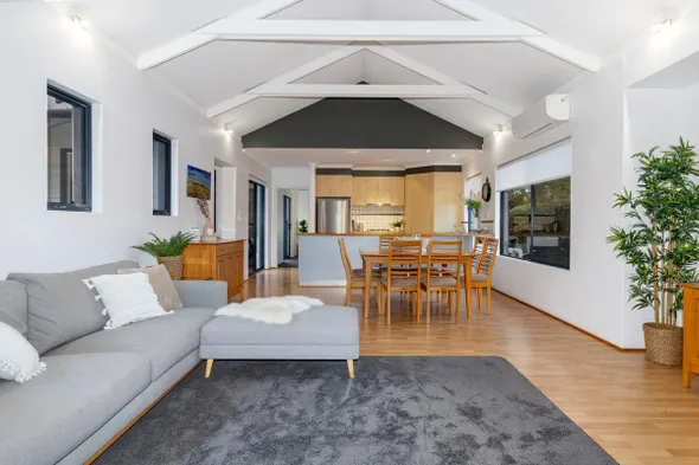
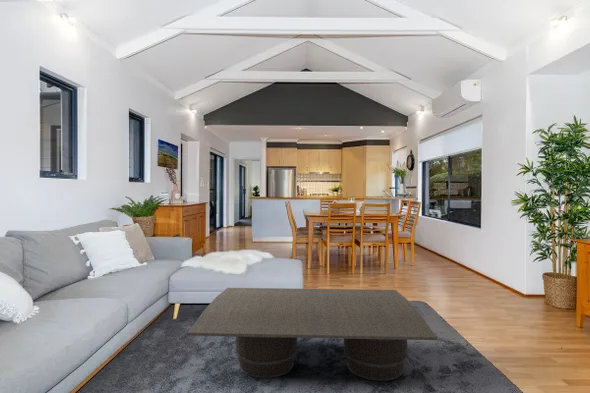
+ coffee table [186,287,438,382]
